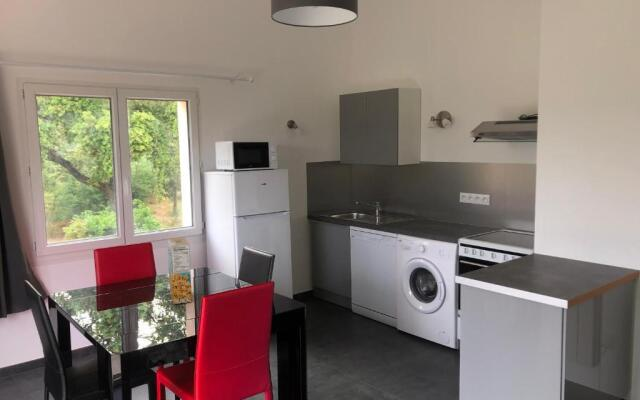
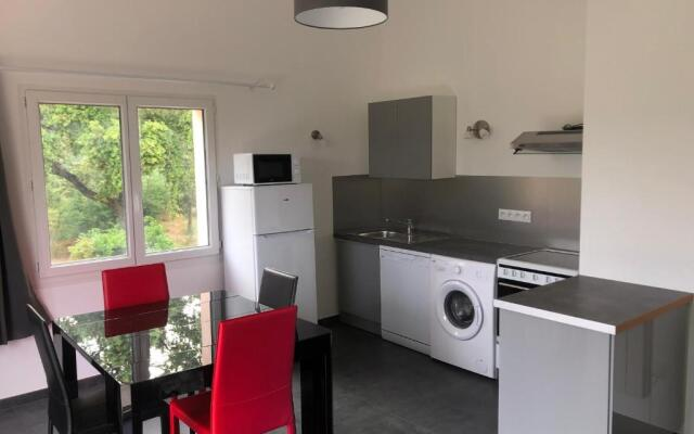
- cereal box [166,236,193,305]
